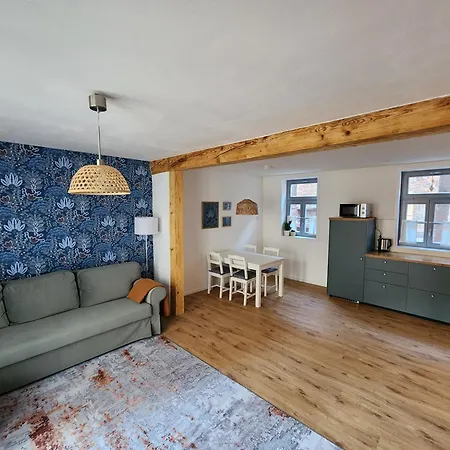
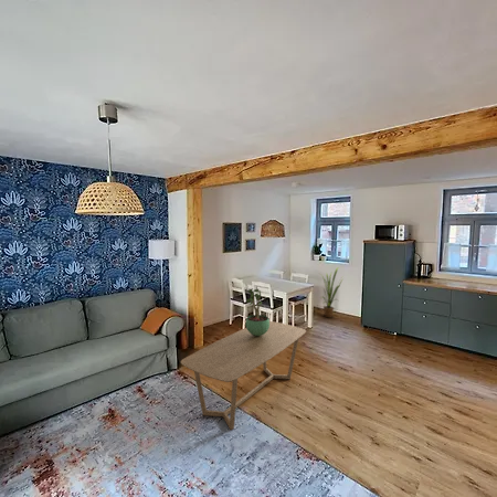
+ potted plant [245,287,271,336]
+ house plant [319,266,345,318]
+ coffee table [180,320,307,431]
